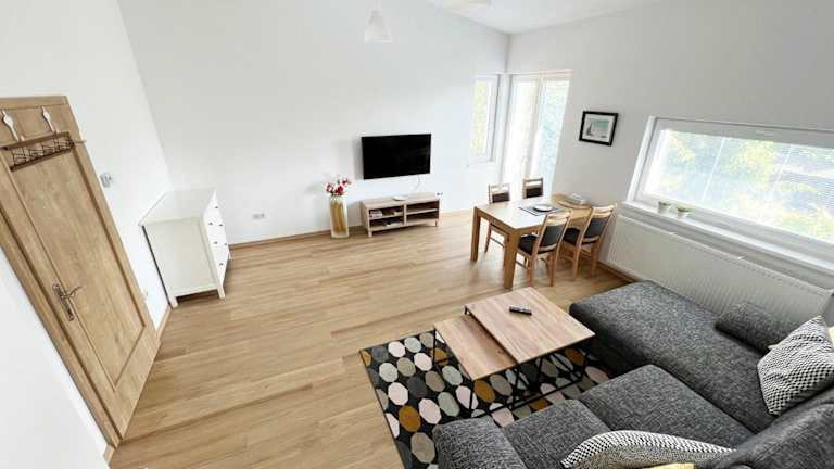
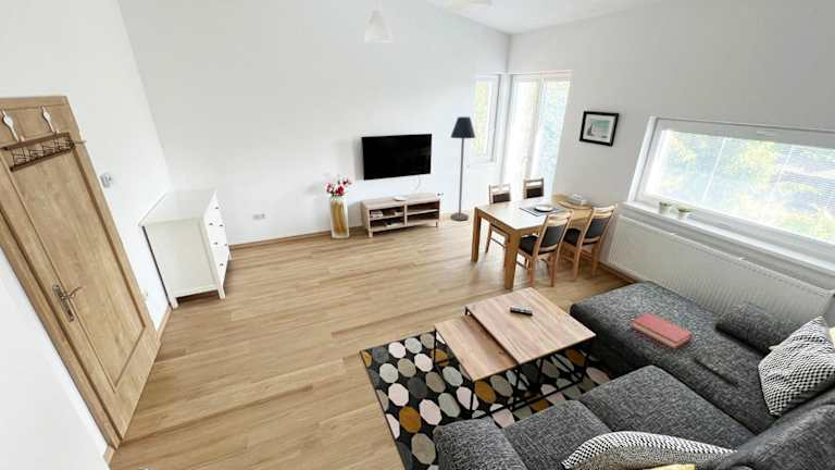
+ hardback book [631,312,694,350]
+ floor lamp [449,115,476,221]
+ remote control [691,356,740,386]
